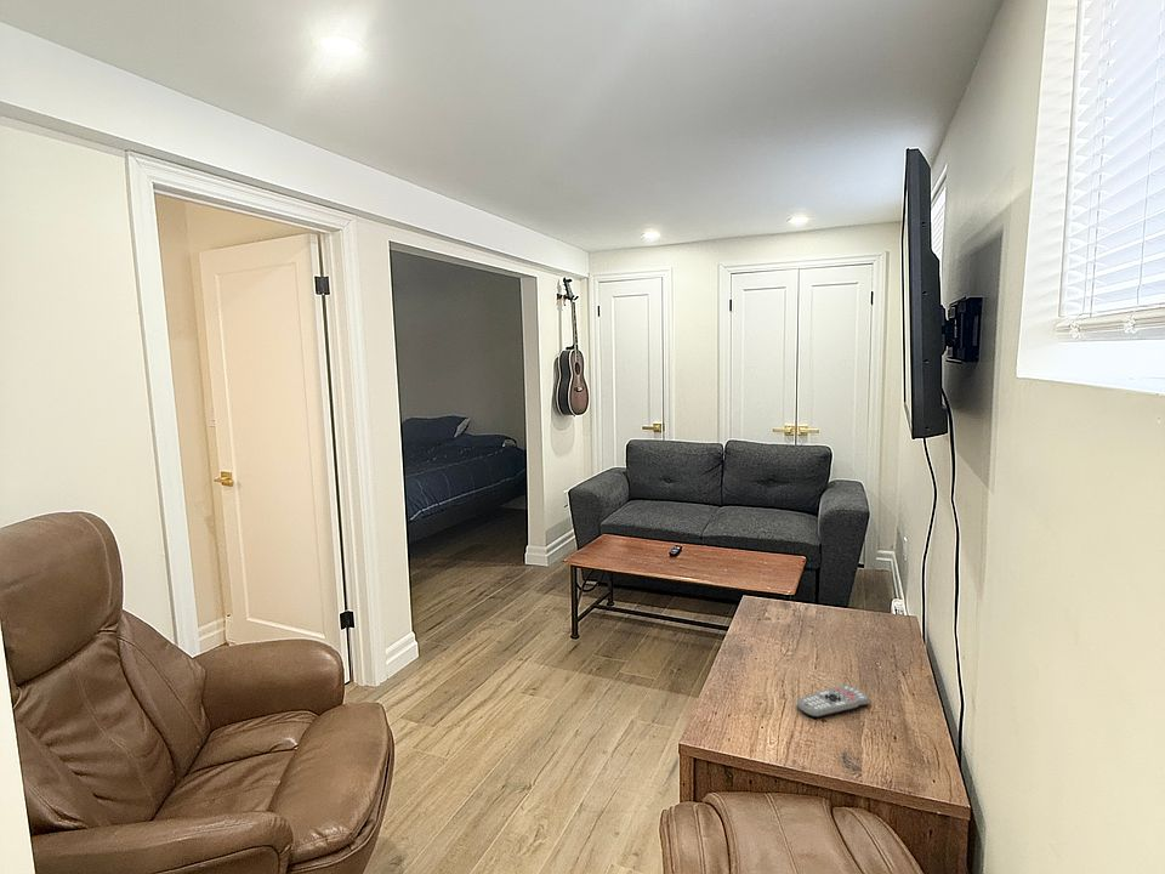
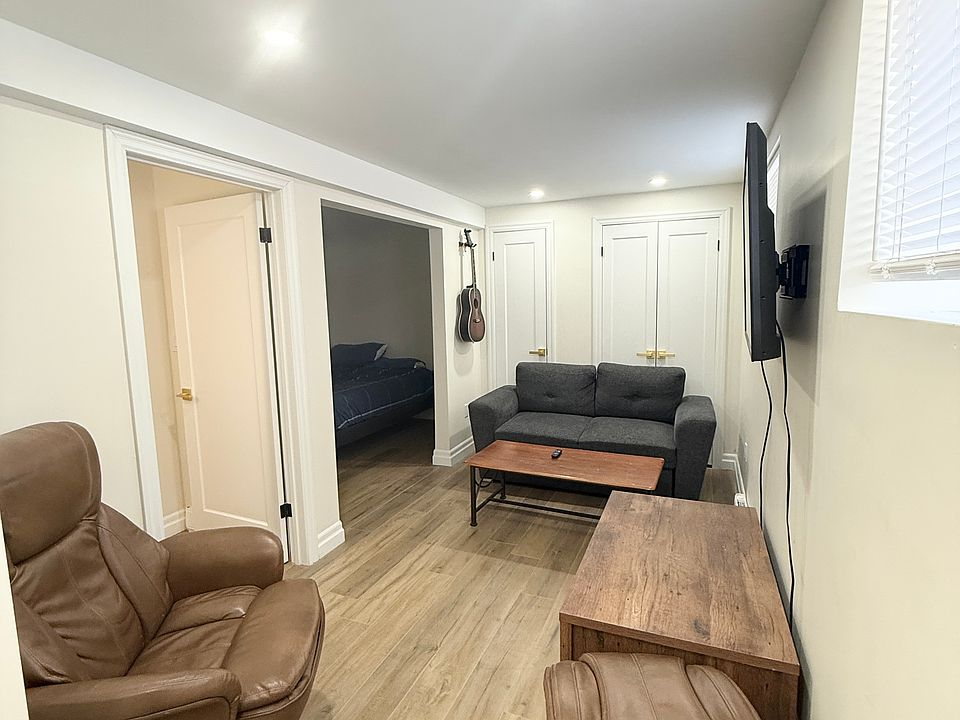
- remote control [796,683,871,719]
